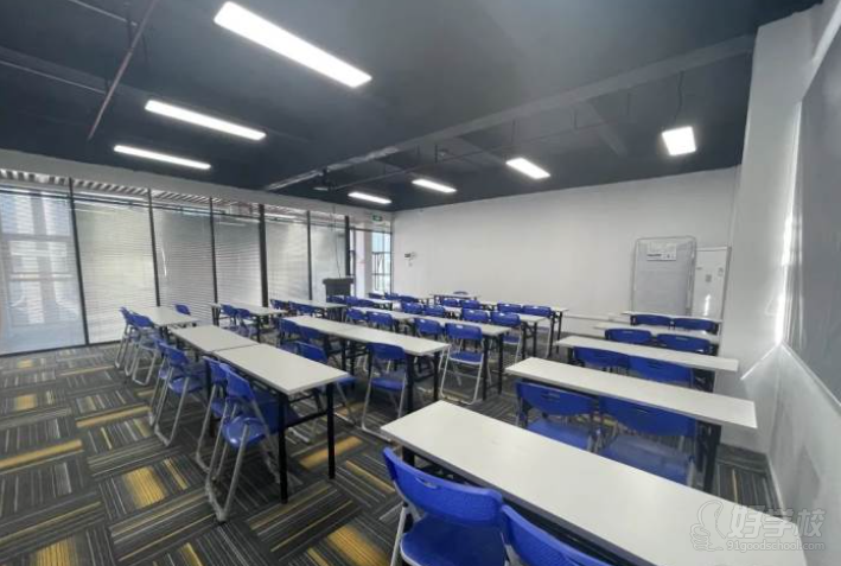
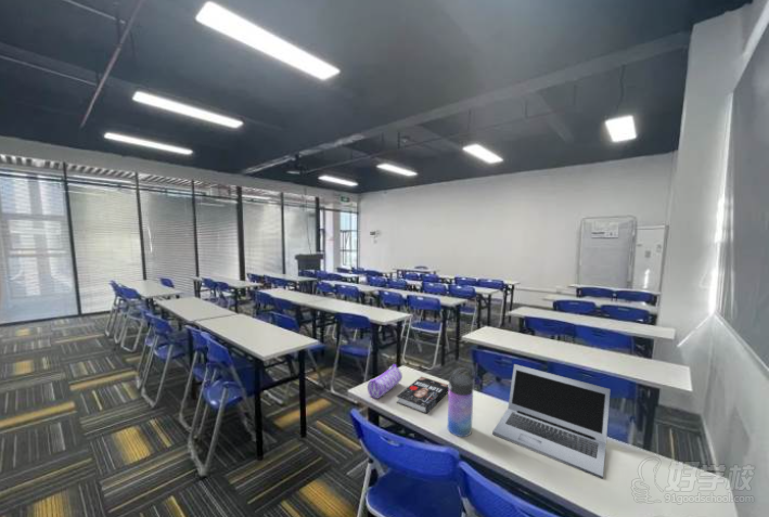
+ pencil case [367,363,403,400]
+ water bottle [447,366,475,438]
+ laptop [491,363,612,480]
+ book [396,375,449,415]
